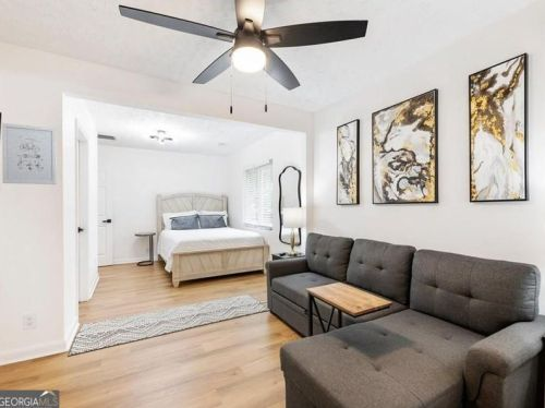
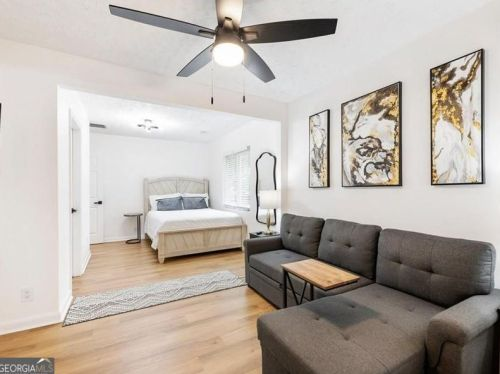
- wall art [1,122,58,185]
